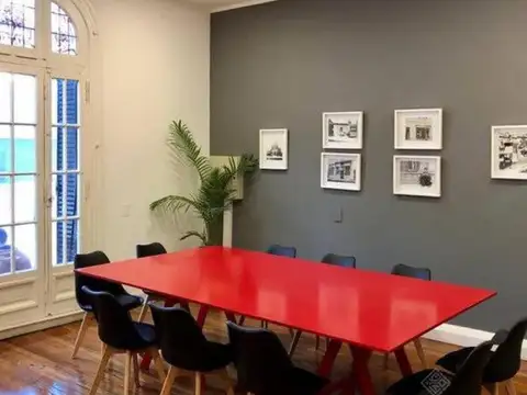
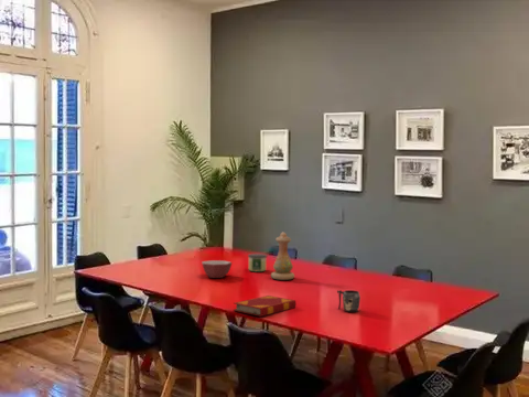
+ hardback book [233,294,298,318]
+ vase [270,230,295,281]
+ bowl [201,259,234,279]
+ candle [247,253,268,272]
+ mug [336,289,361,313]
